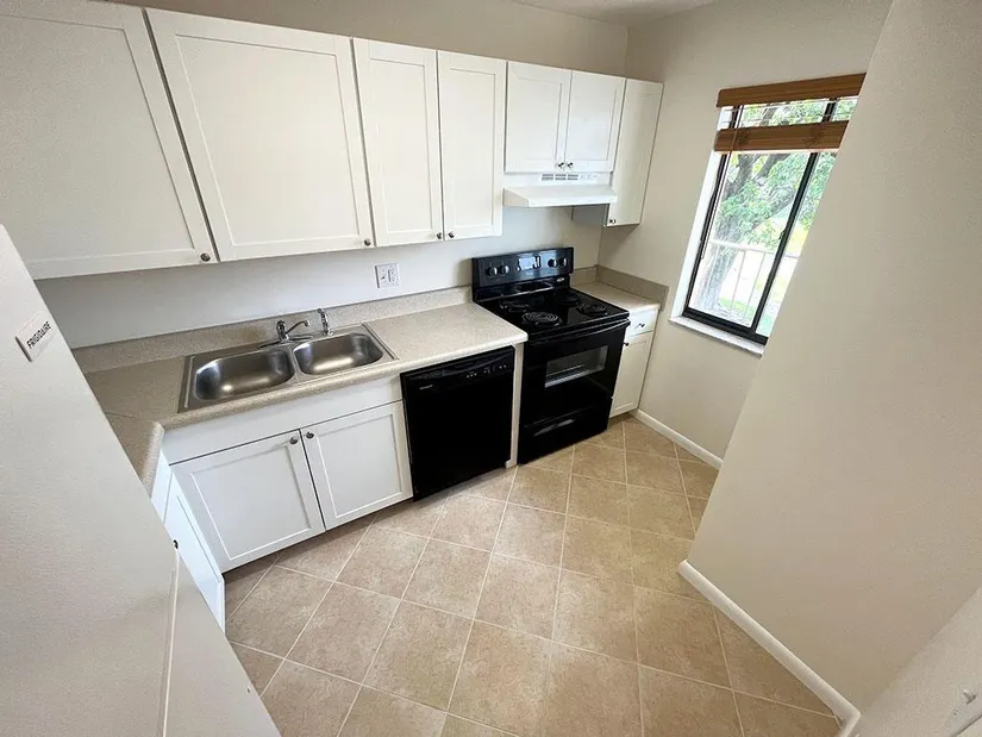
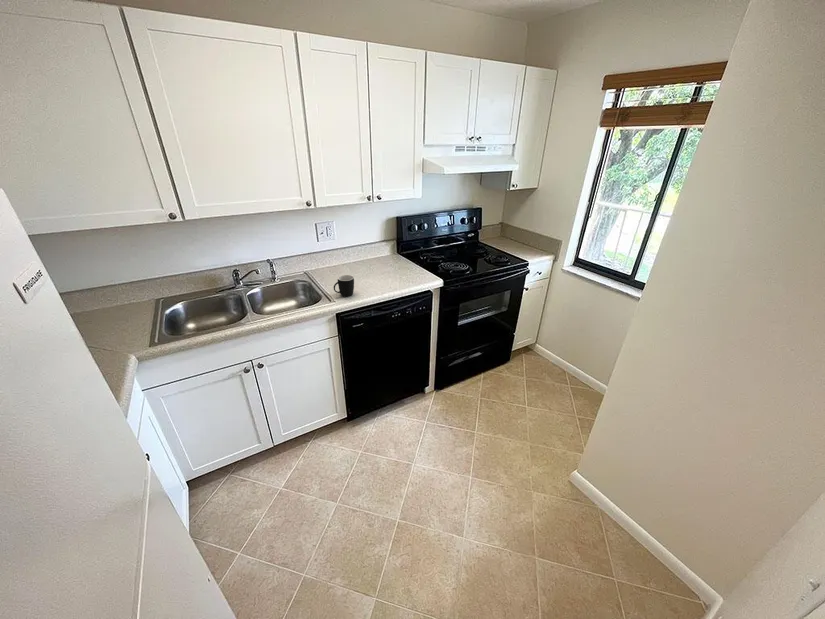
+ mug [333,274,355,298]
